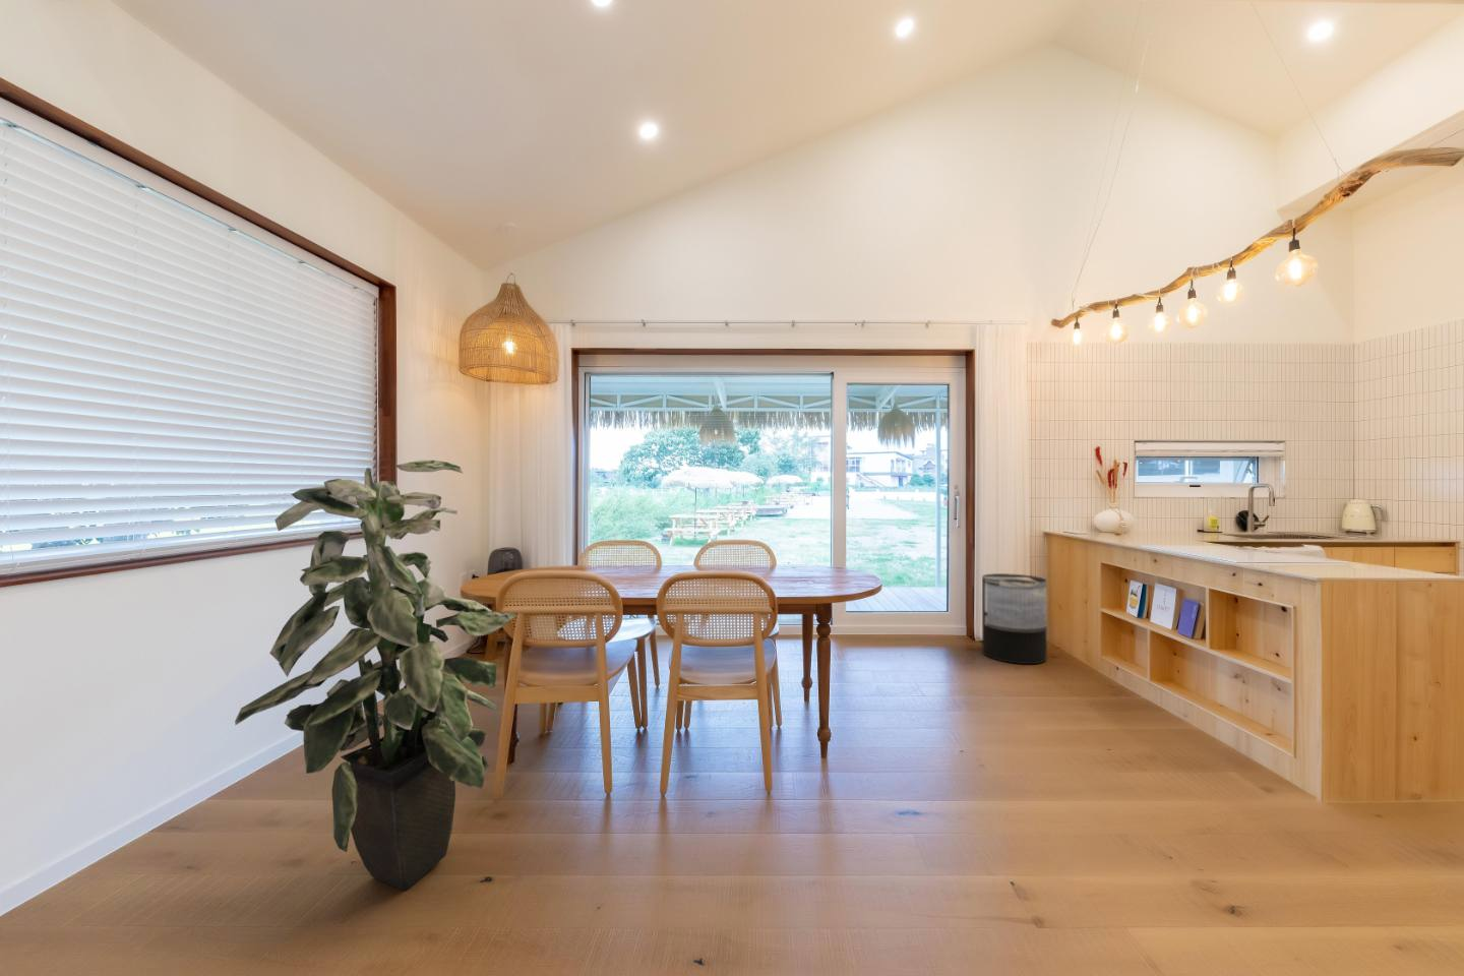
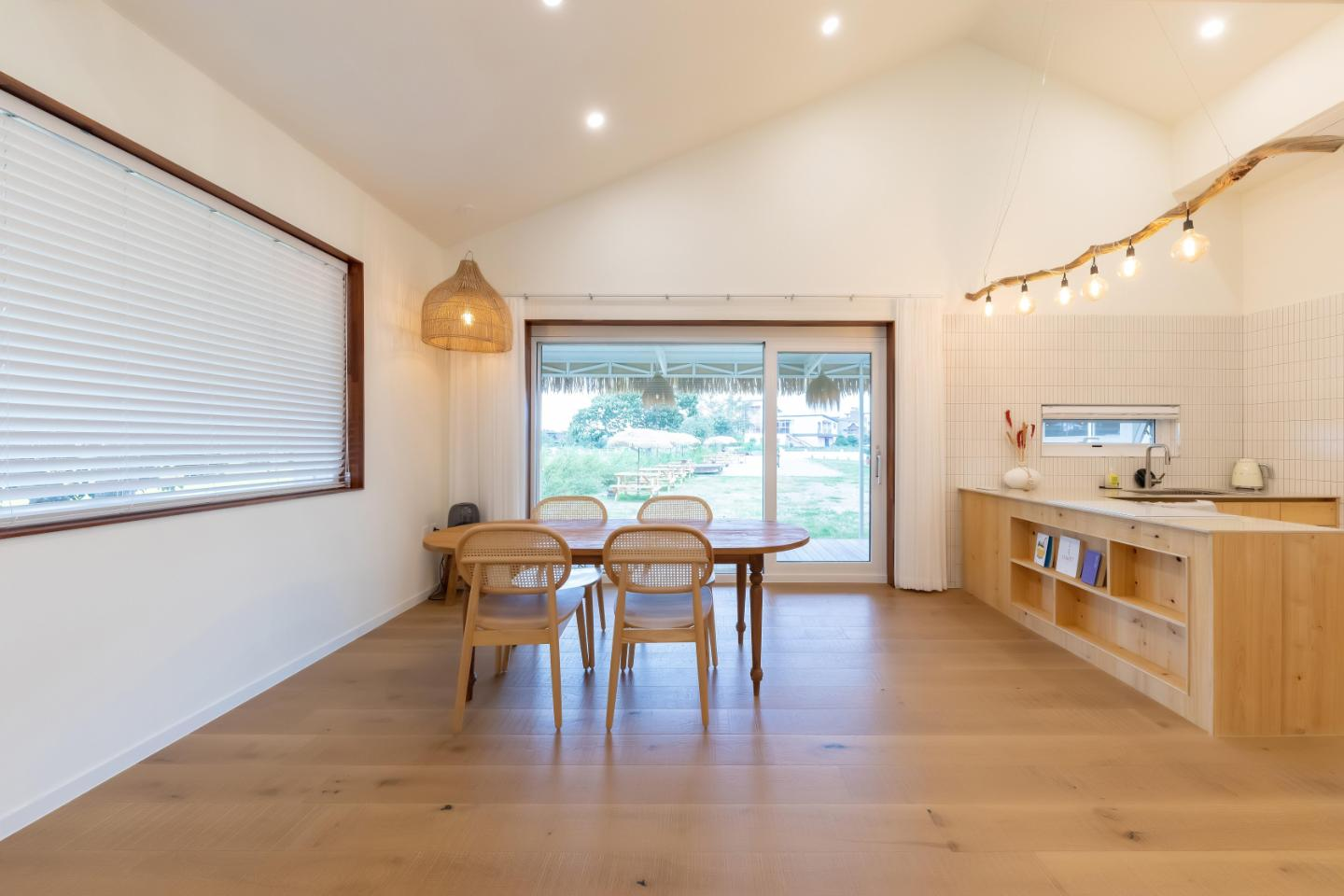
- indoor plant [234,460,518,892]
- trash can [981,572,1048,664]
